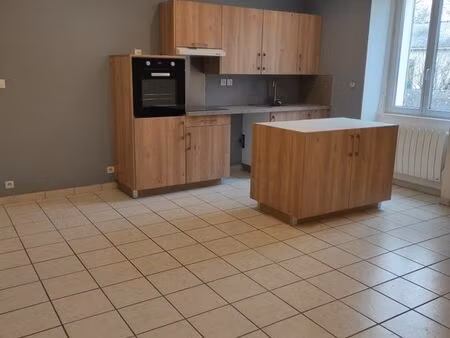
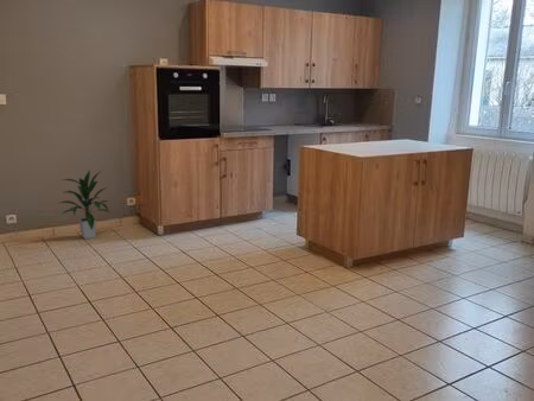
+ indoor plant [55,168,113,240]
